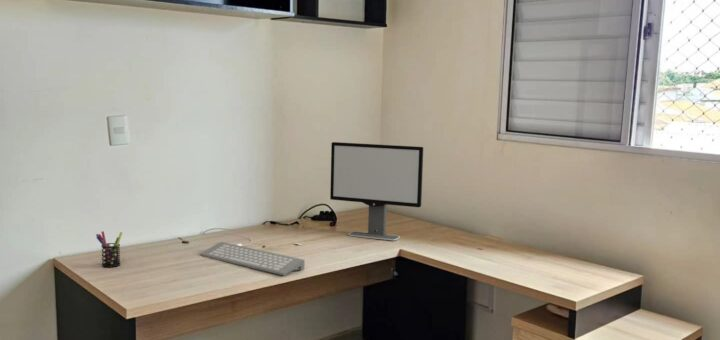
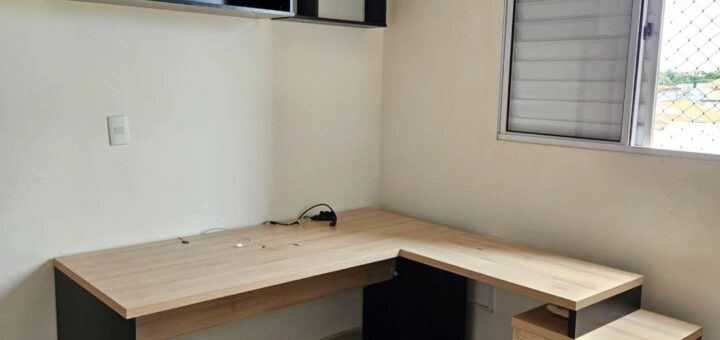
- computer monitor [329,141,424,241]
- computer keyboard [199,241,305,276]
- pen holder [95,230,123,268]
